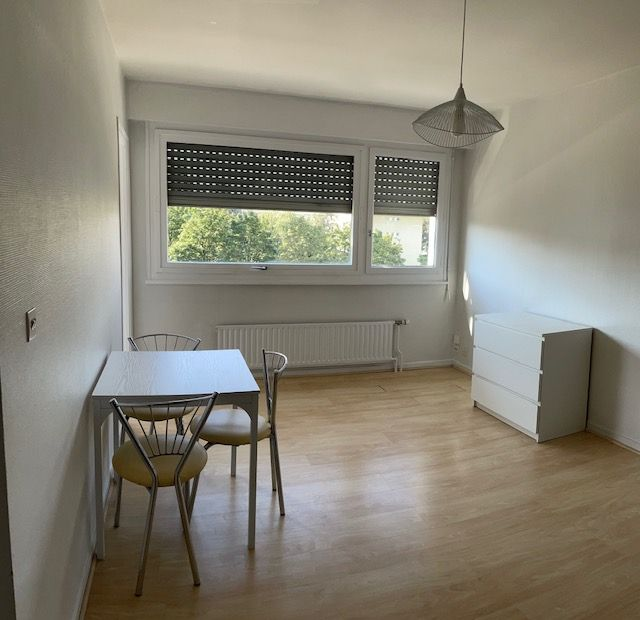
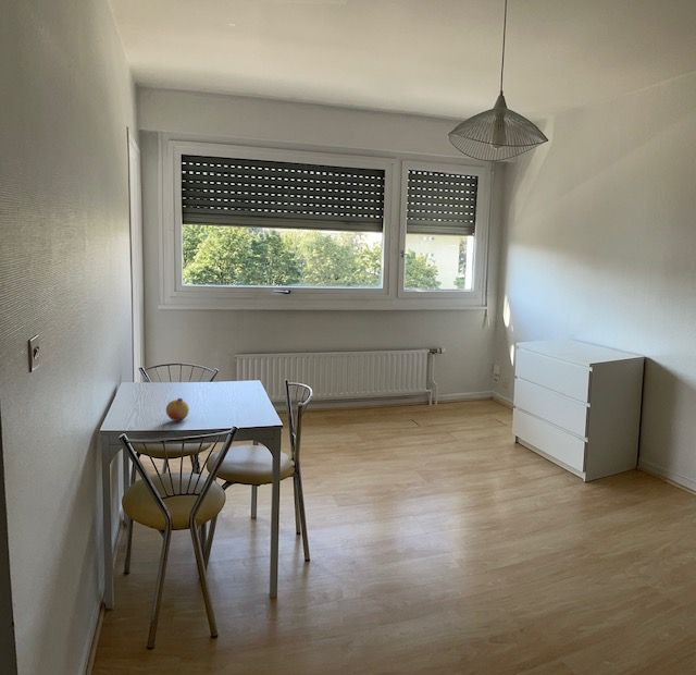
+ fruit [165,397,190,422]
